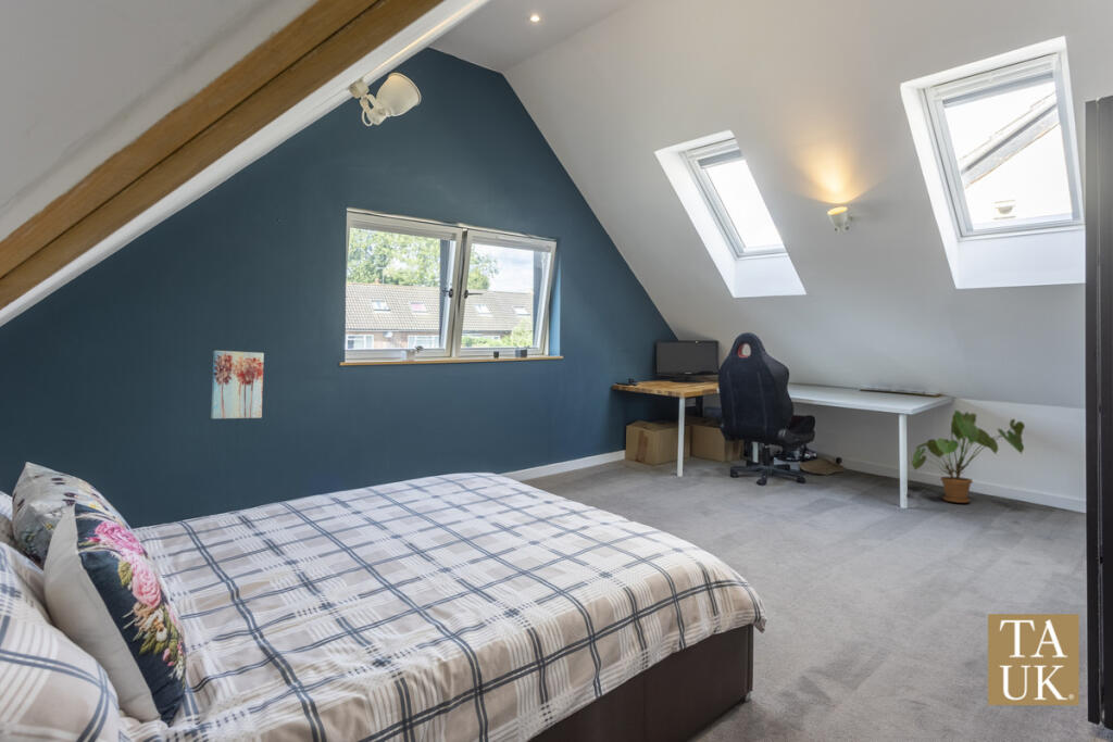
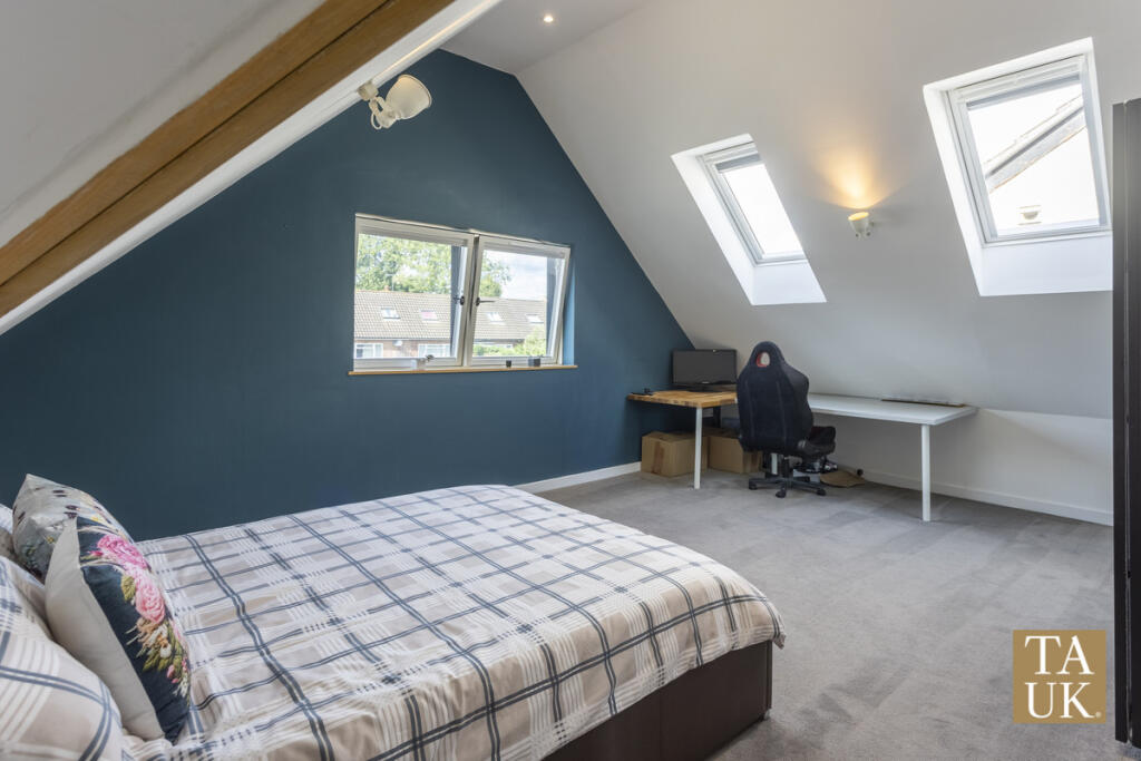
- house plant [911,410,1026,504]
- wall art [210,350,265,419]
